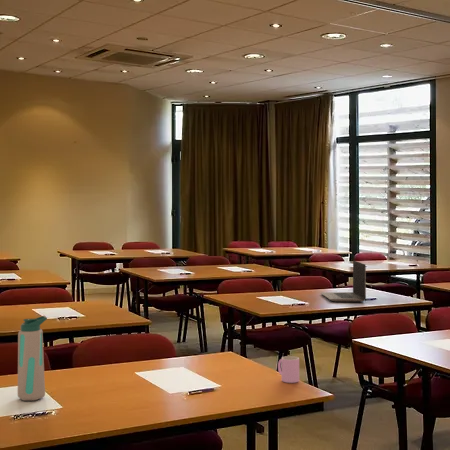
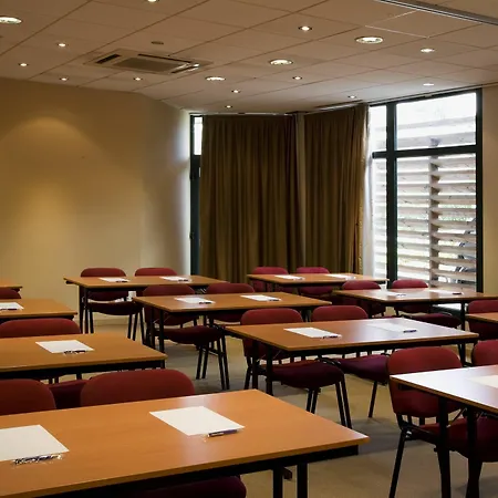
- water bottle [17,315,48,402]
- laptop computer [320,260,367,303]
- cup [277,355,300,384]
